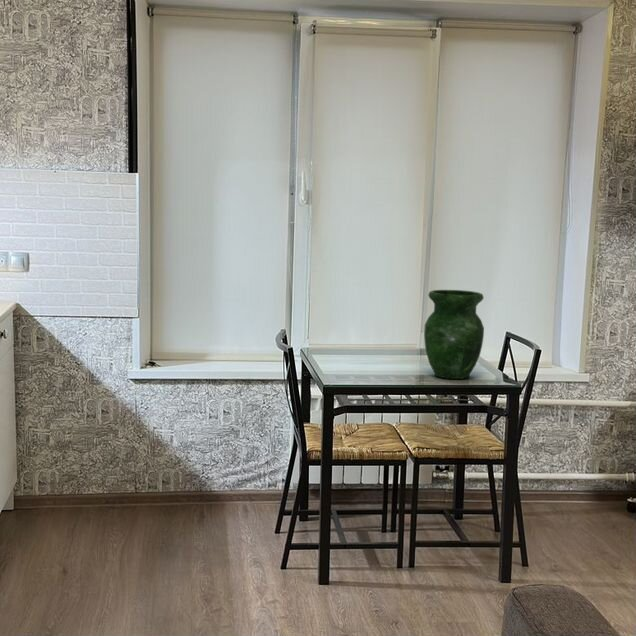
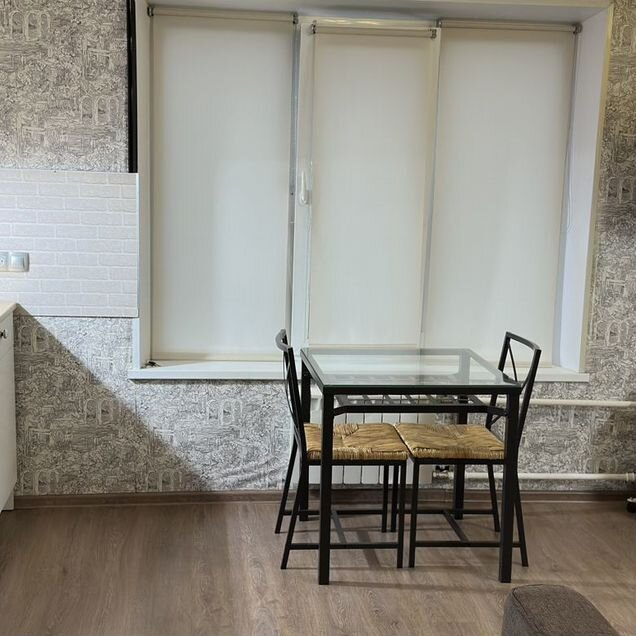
- vase [423,289,485,380]
